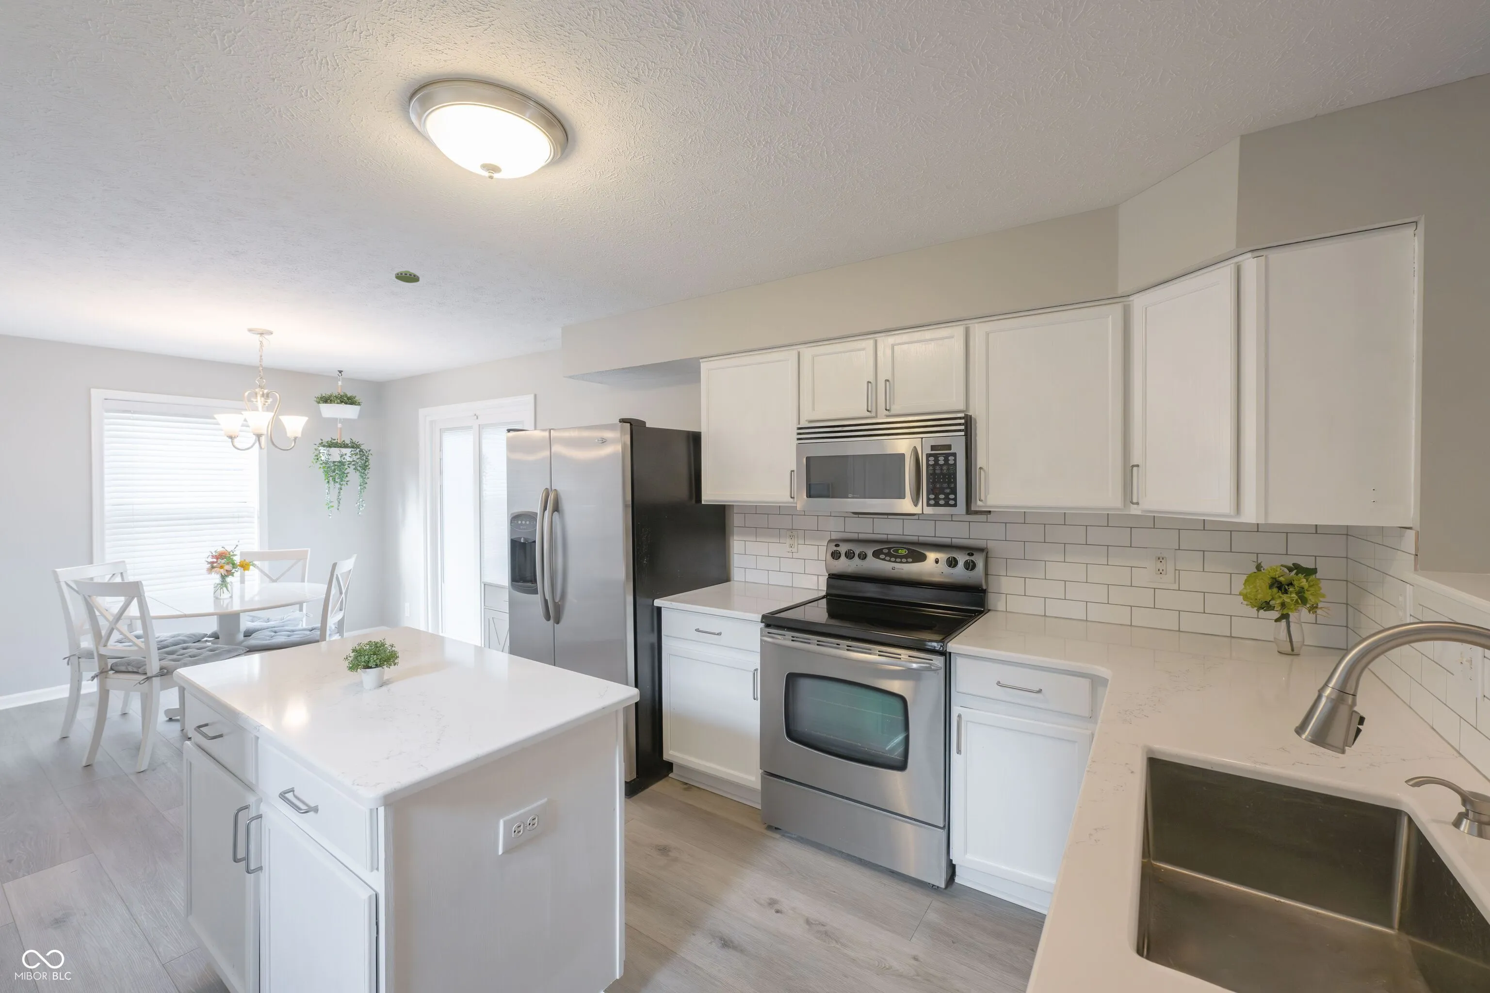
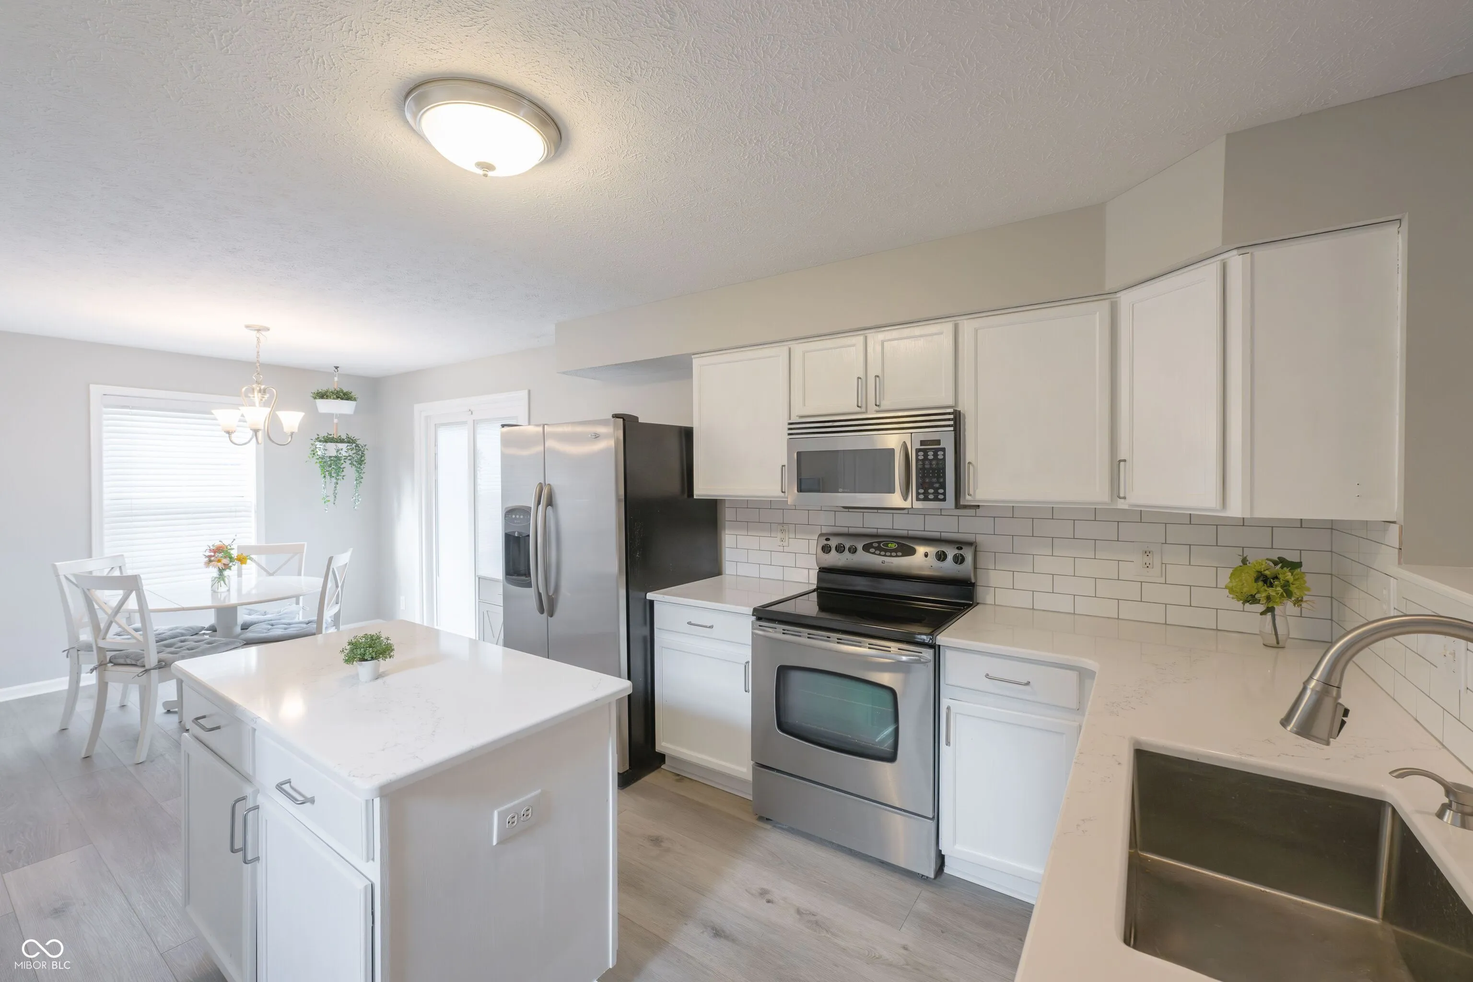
- smoke detector [395,270,420,284]
